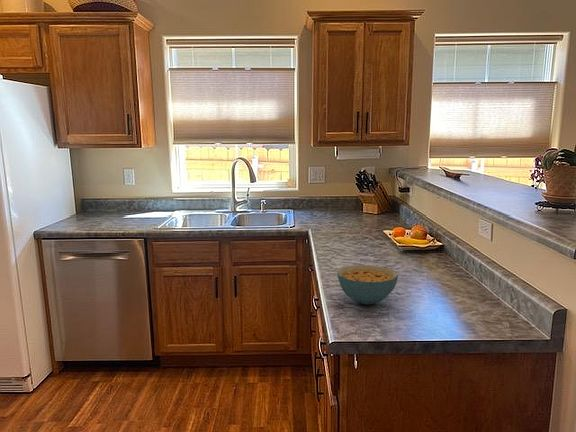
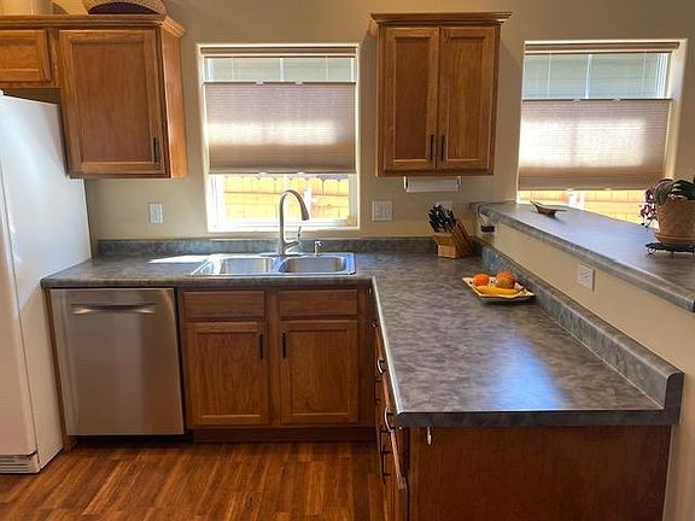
- cereal bowl [336,264,399,305]
